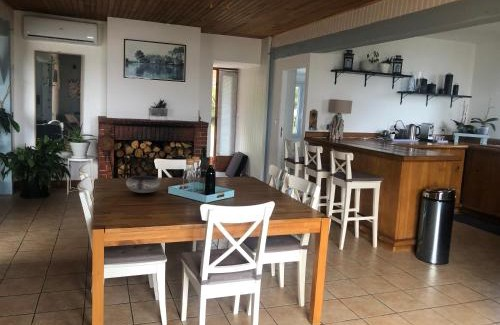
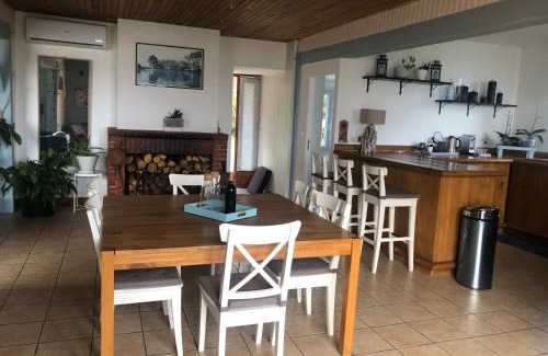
- bowl [125,175,163,194]
